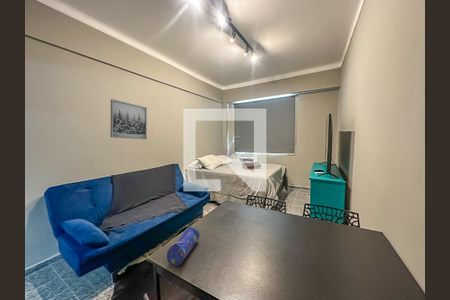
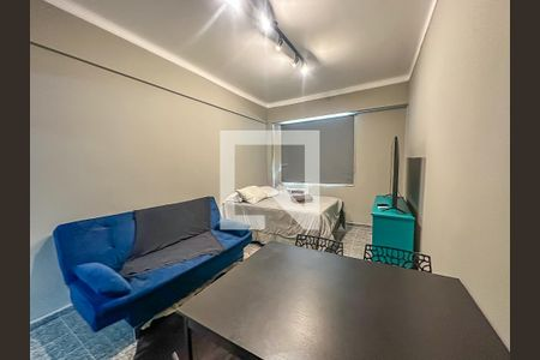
- pencil case [166,226,200,267]
- wall art [110,98,148,140]
